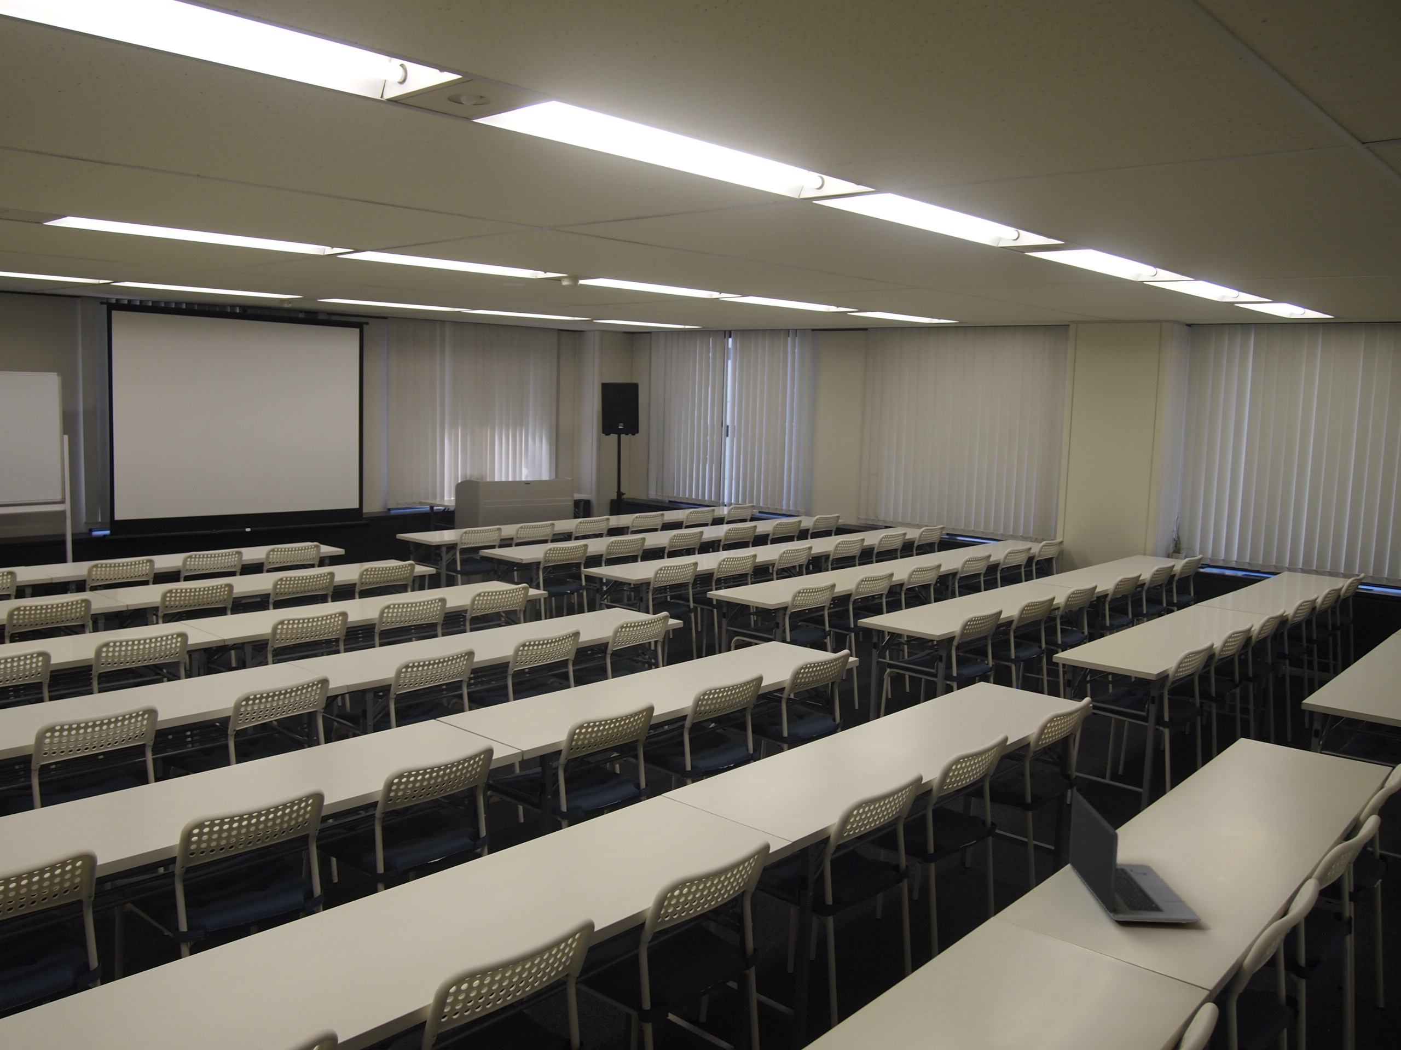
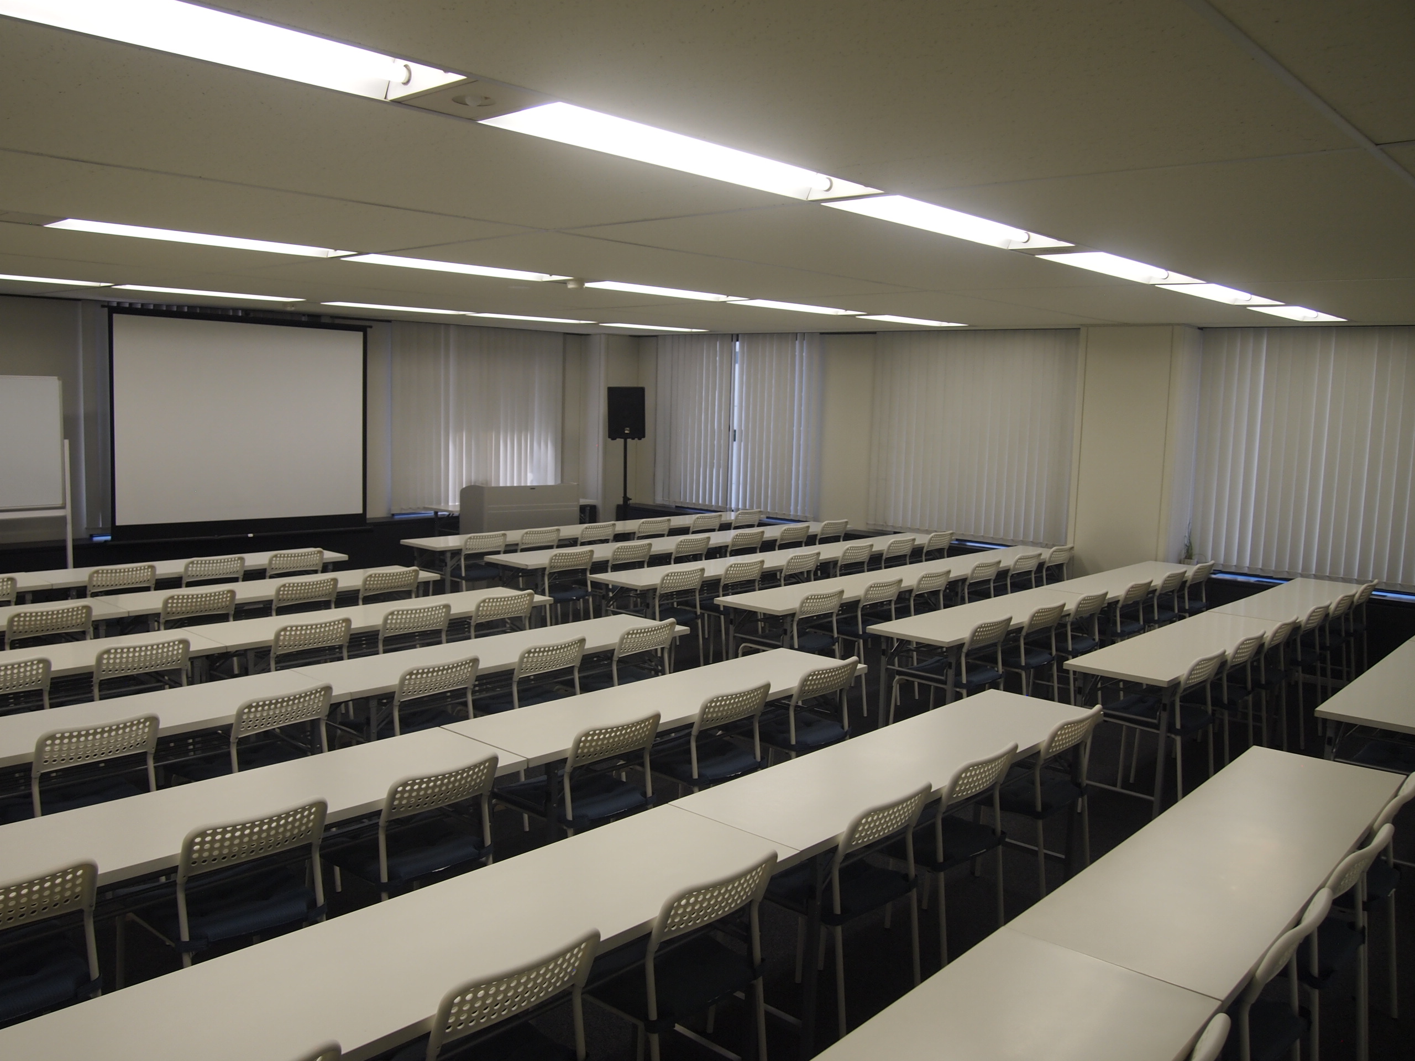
- laptop computer [1068,789,1201,923]
